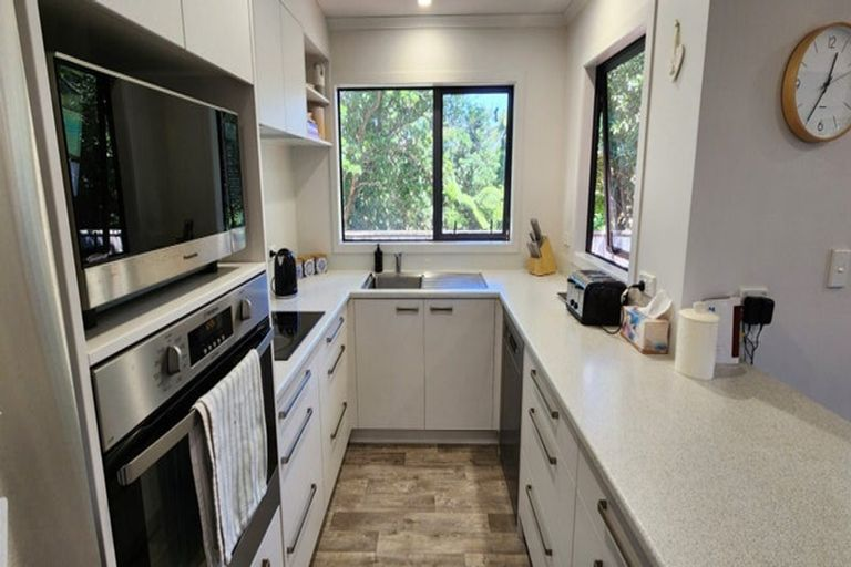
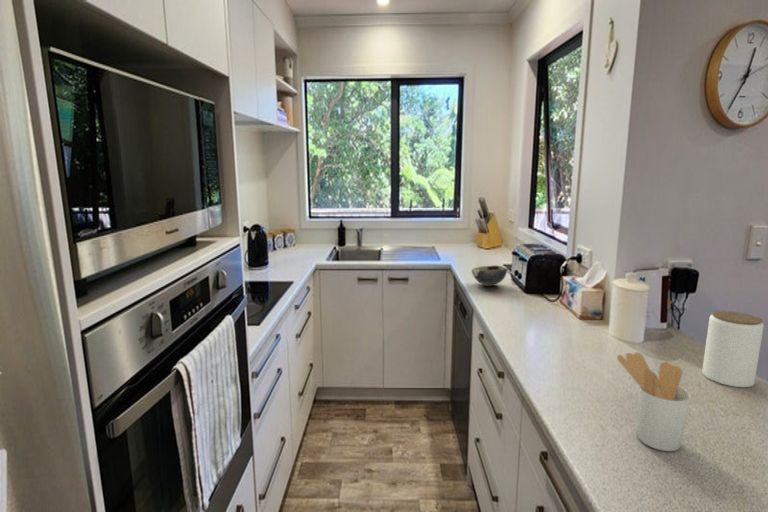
+ jar [701,310,765,388]
+ bowl [471,264,508,287]
+ utensil holder [616,351,692,452]
